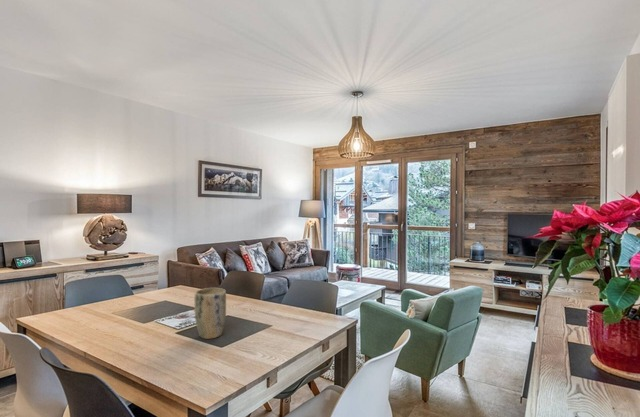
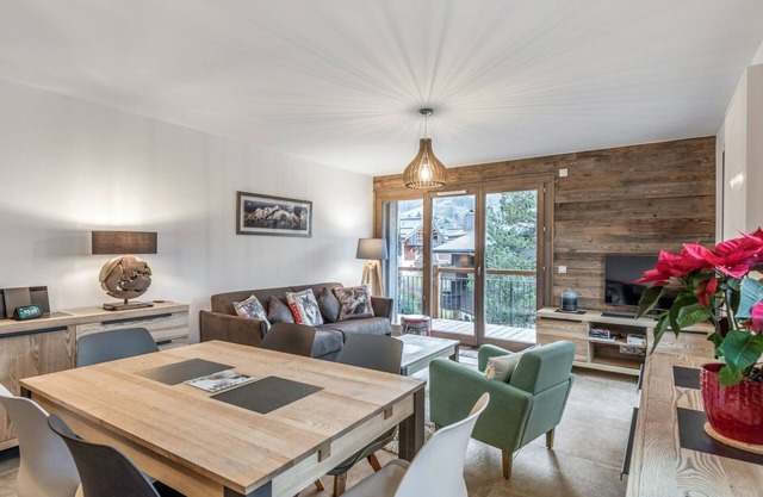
- plant pot [193,287,227,340]
